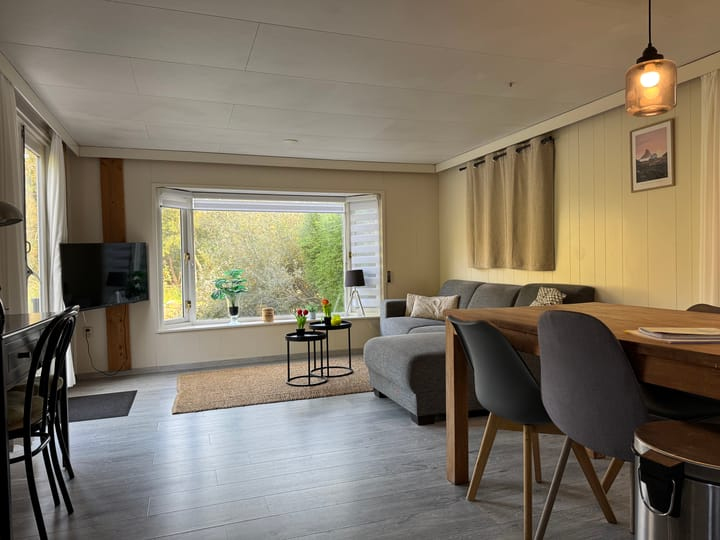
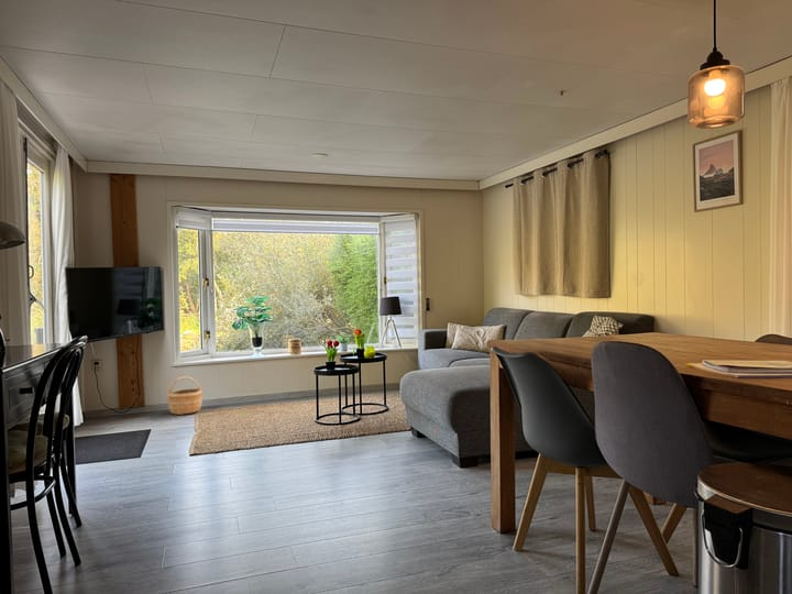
+ wicker basket [166,376,204,416]
